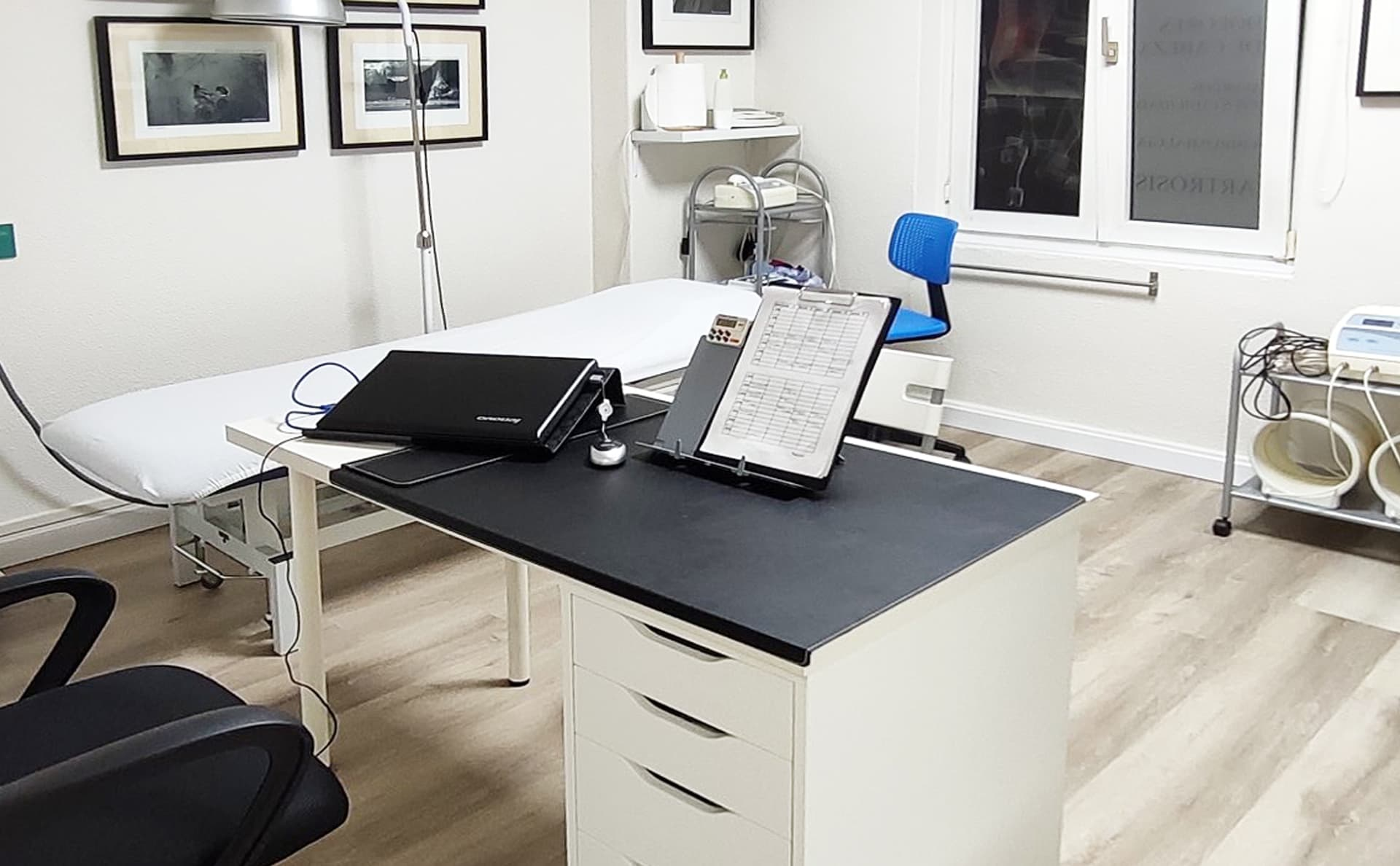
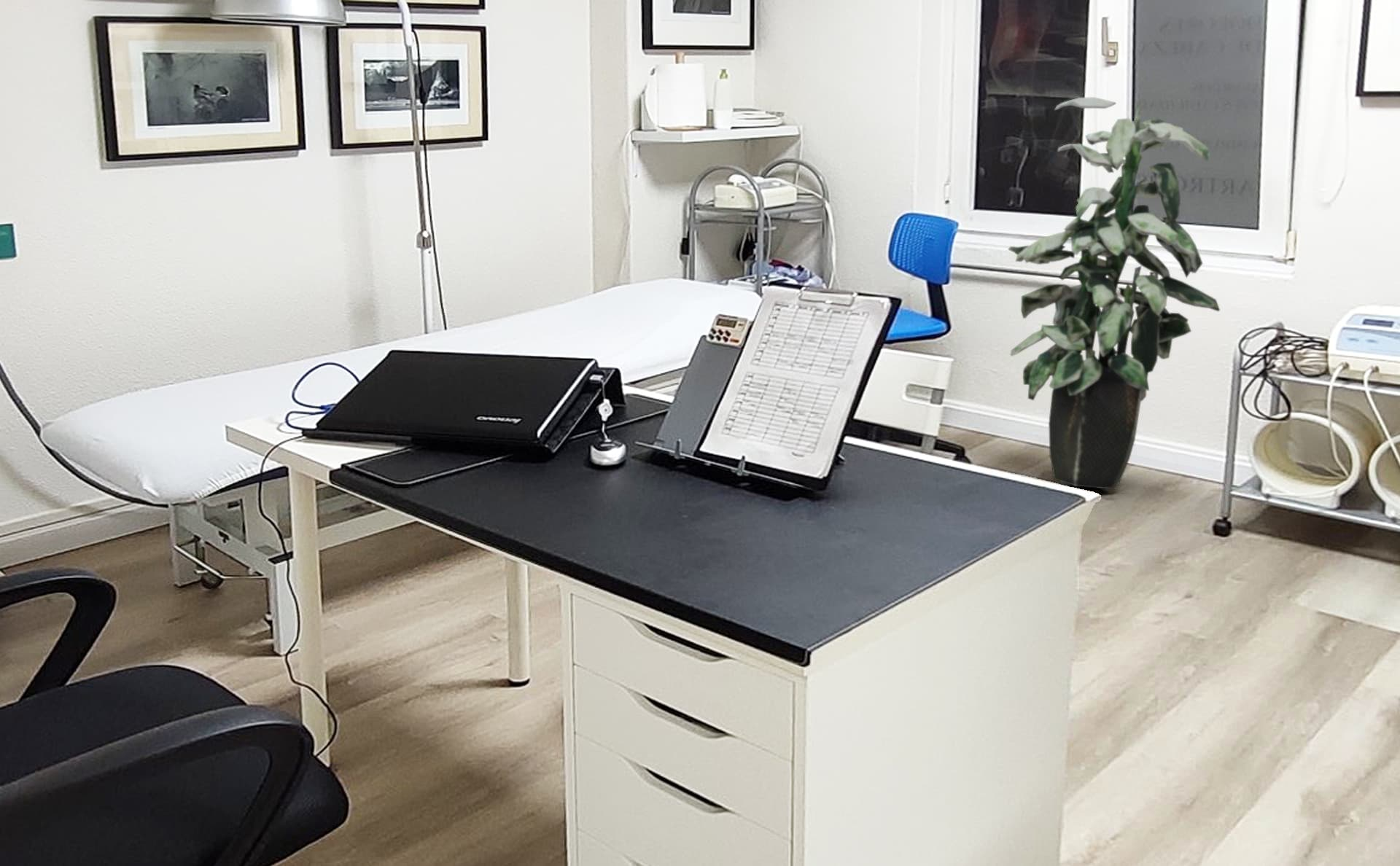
+ indoor plant [1007,96,1221,490]
